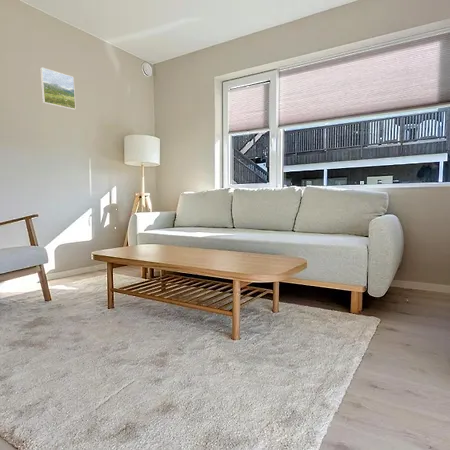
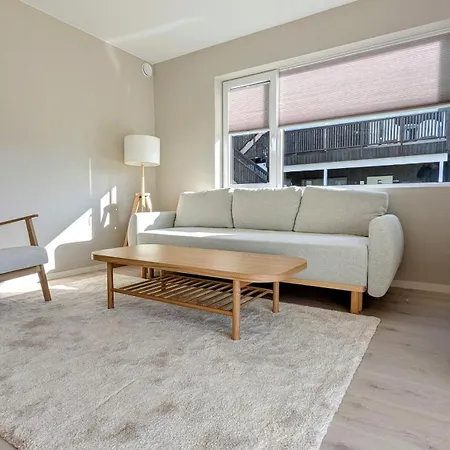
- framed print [39,66,77,111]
